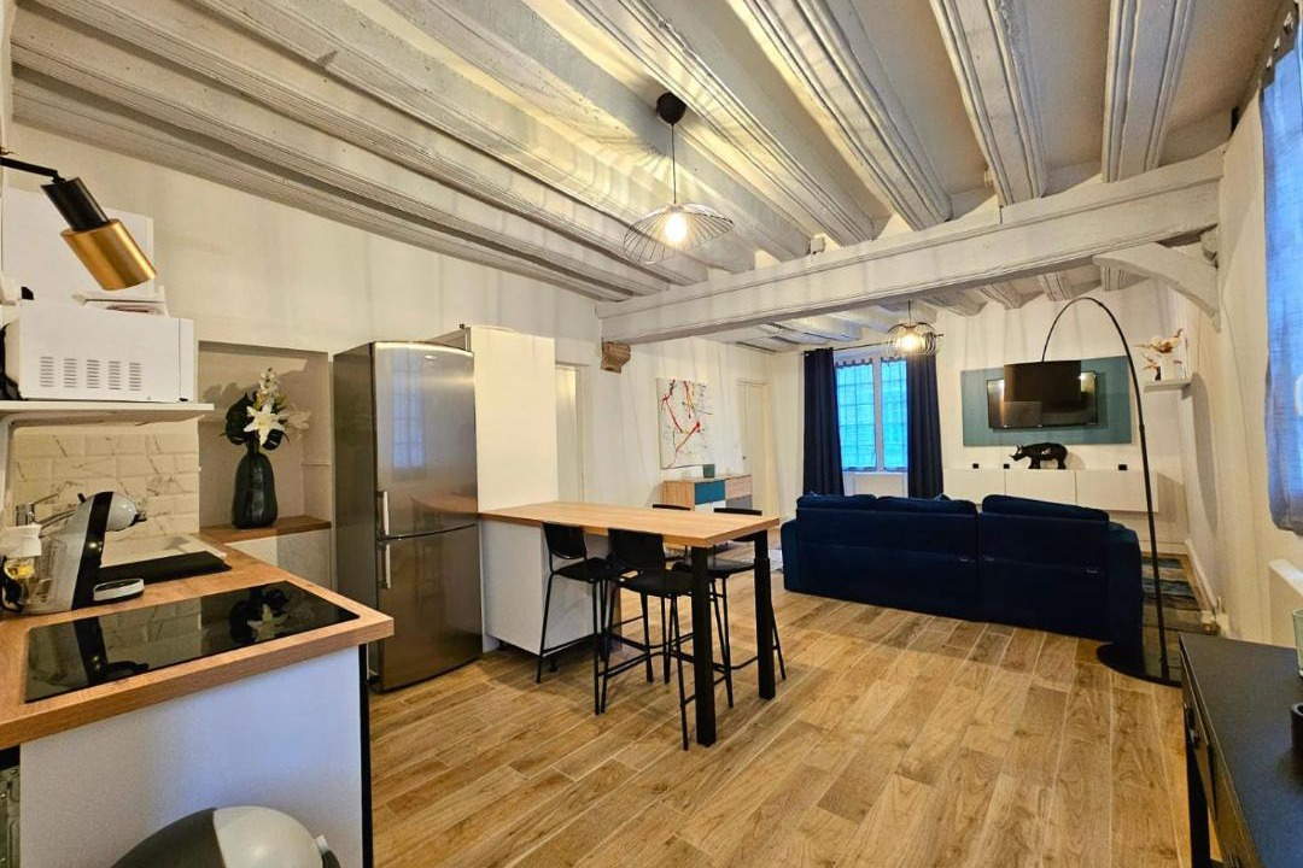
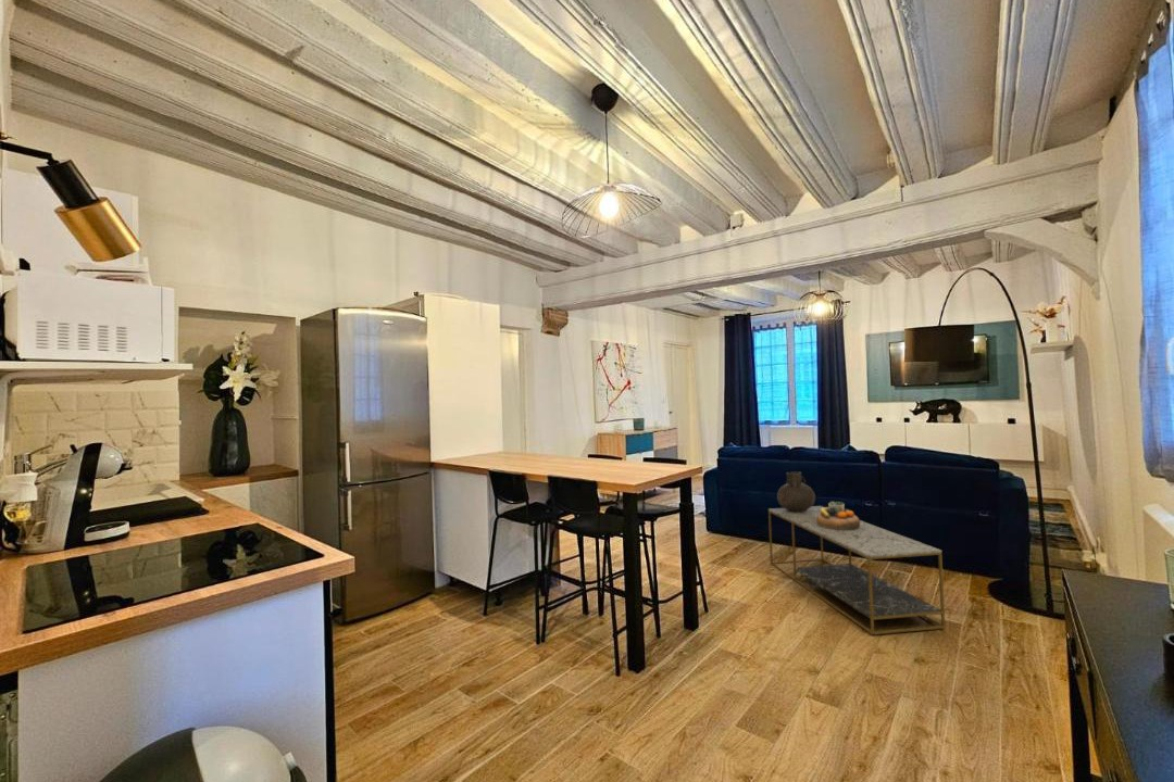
+ vase [776,470,816,513]
+ decorative bowl [816,501,861,530]
+ coffee table [767,505,947,635]
